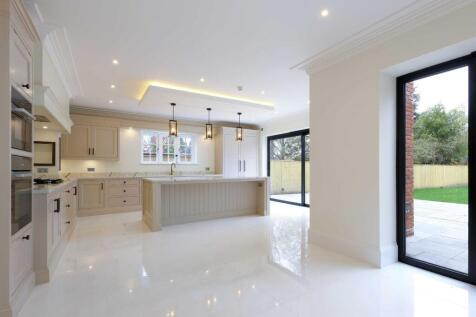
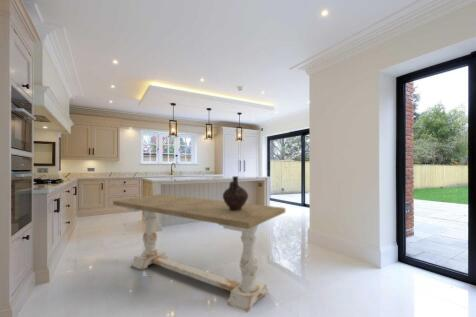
+ dining table [112,193,286,314]
+ ceramic jug [222,175,249,211]
